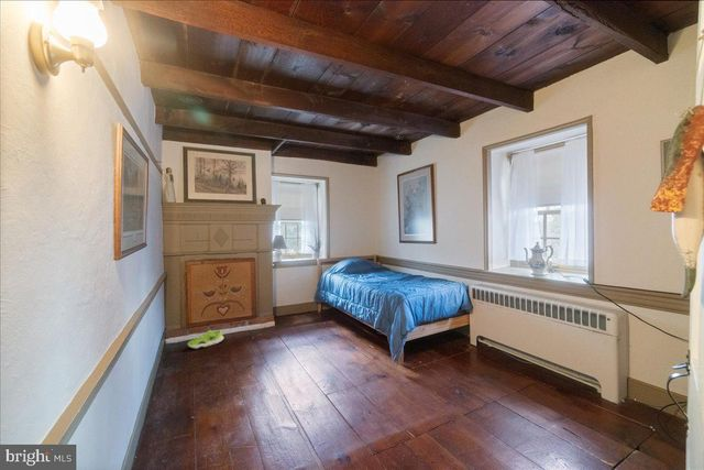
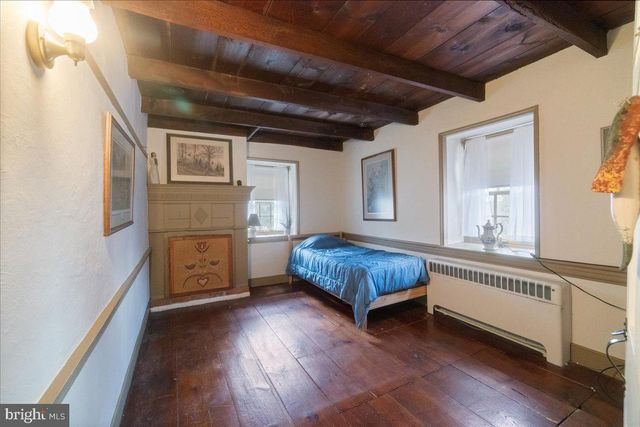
- shoe [186,329,224,350]
